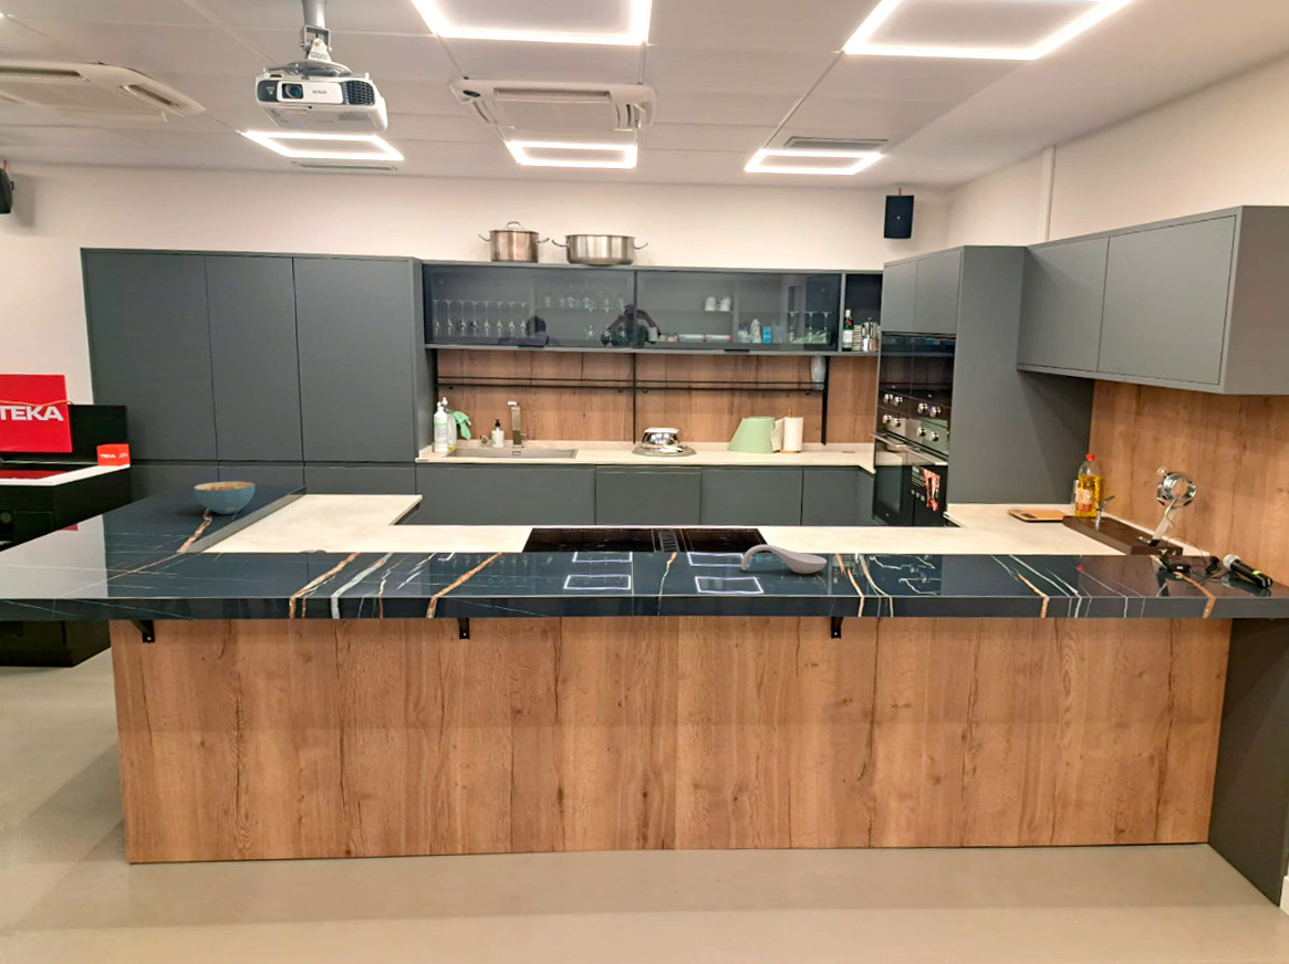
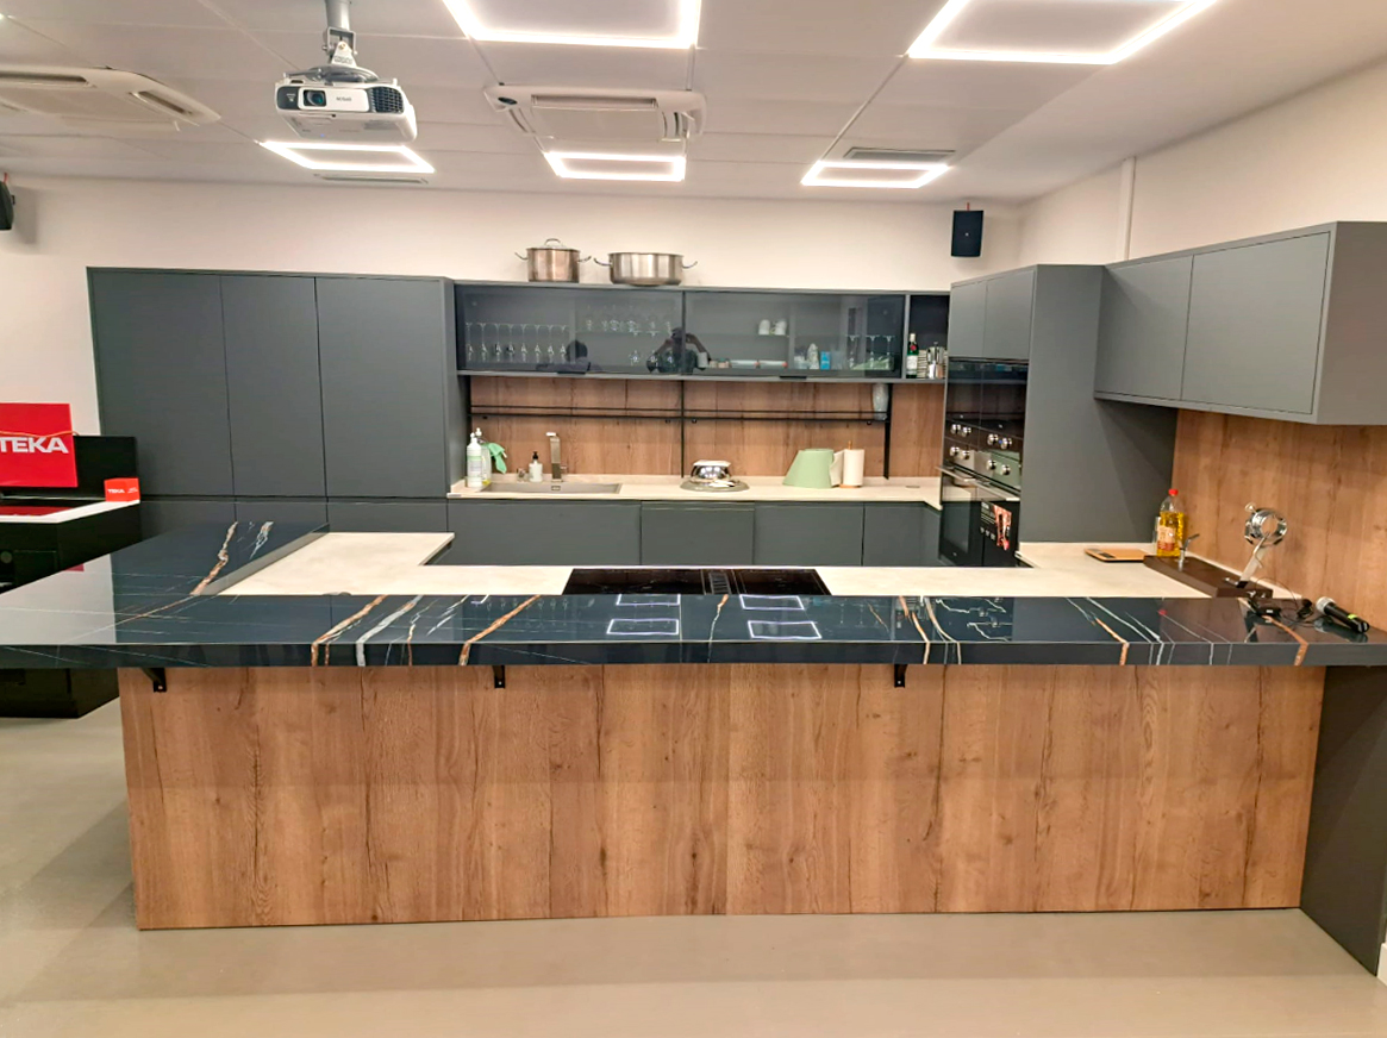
- cereal bowl [193,481,257,515]
- spoon rest [740,544,828,575]
